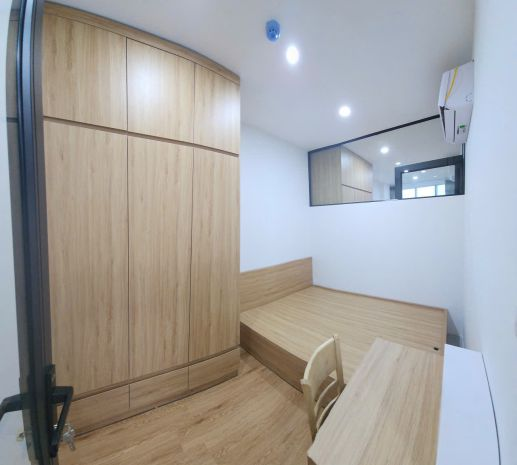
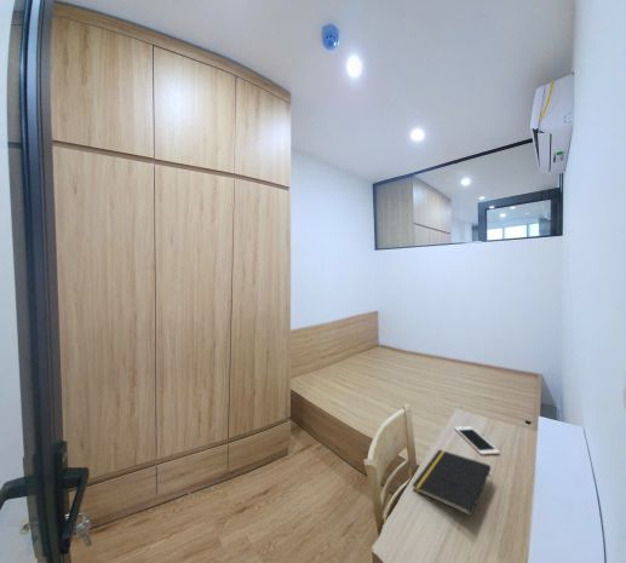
+ cell phone [453,425,501,456]
+ notepad [410,448,492,517]
